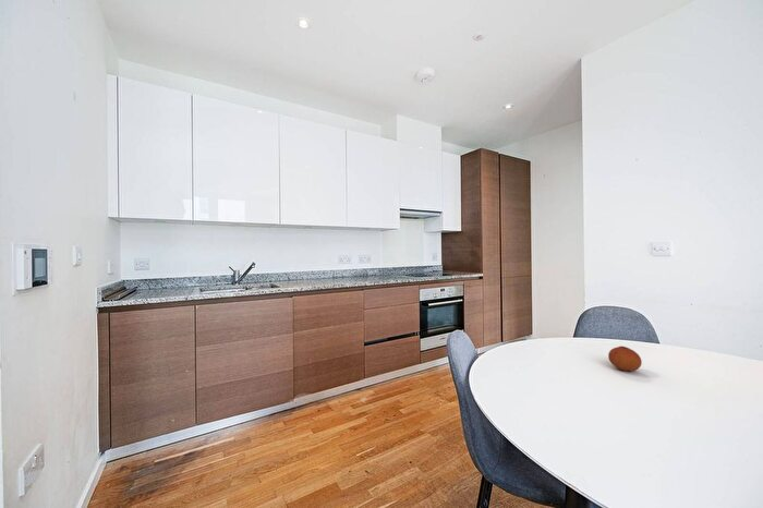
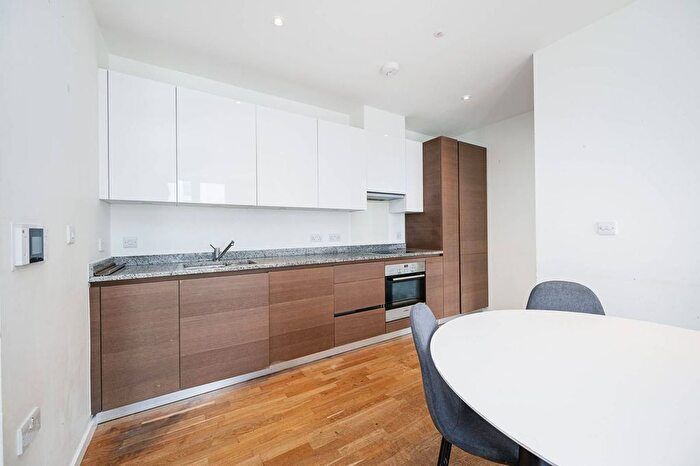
- fruit [607,346,643,372]
